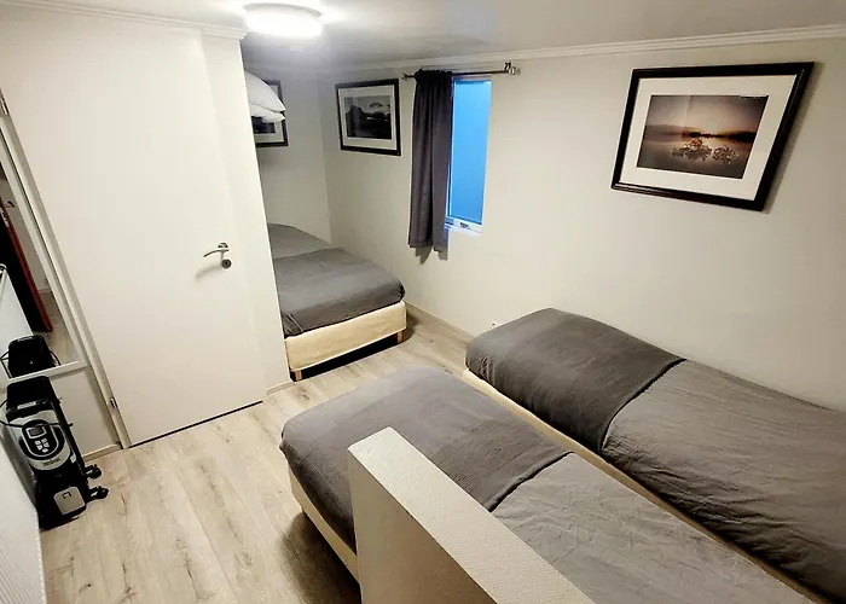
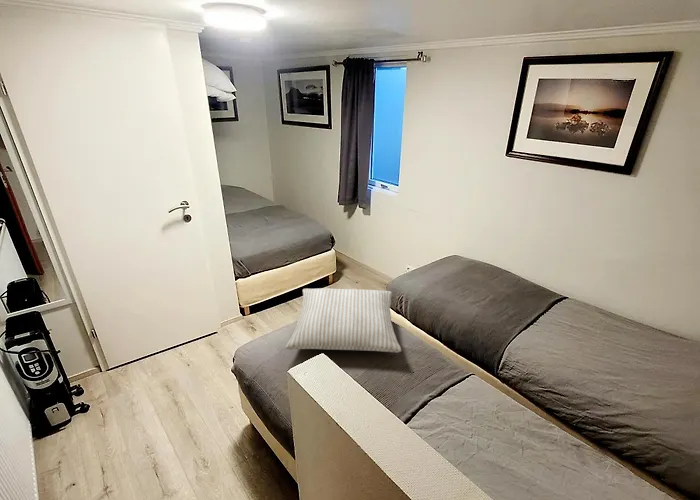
+ pillow [284,287,402,353]
